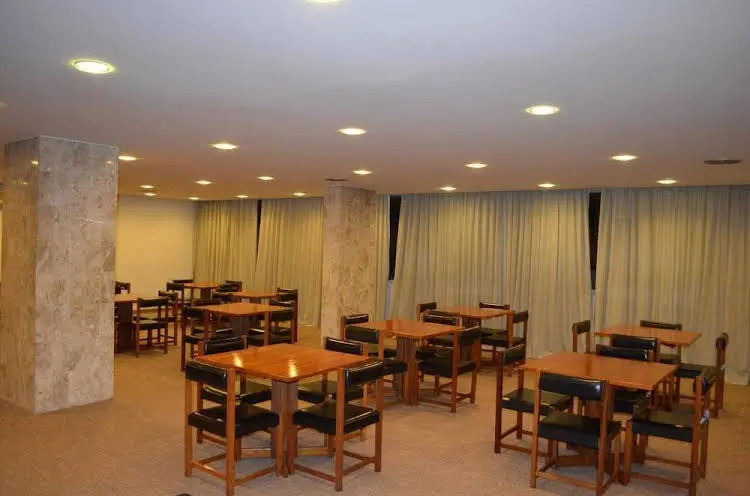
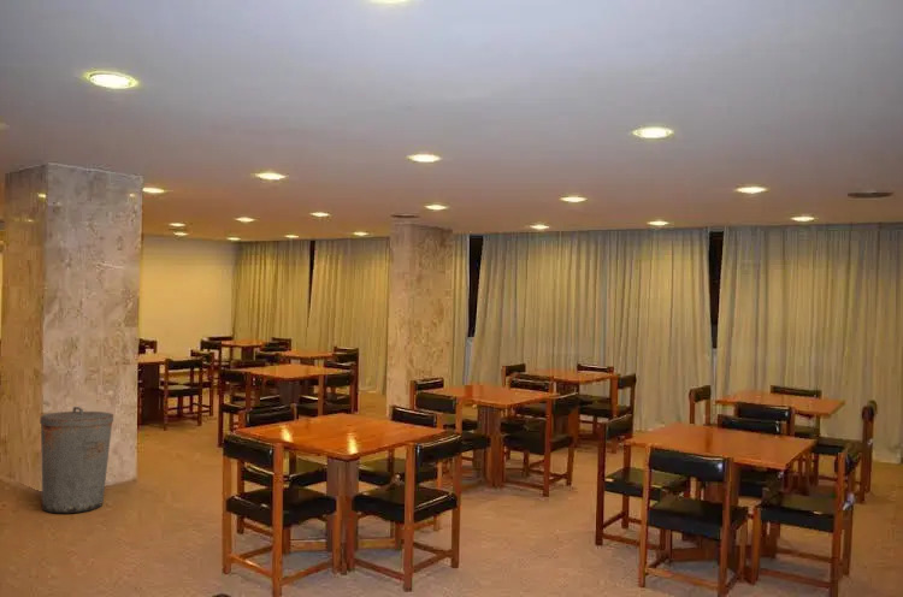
+ trash can [39,406,114,514]
